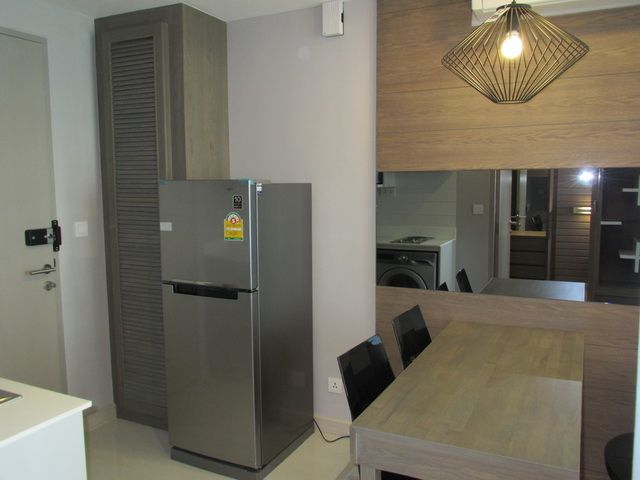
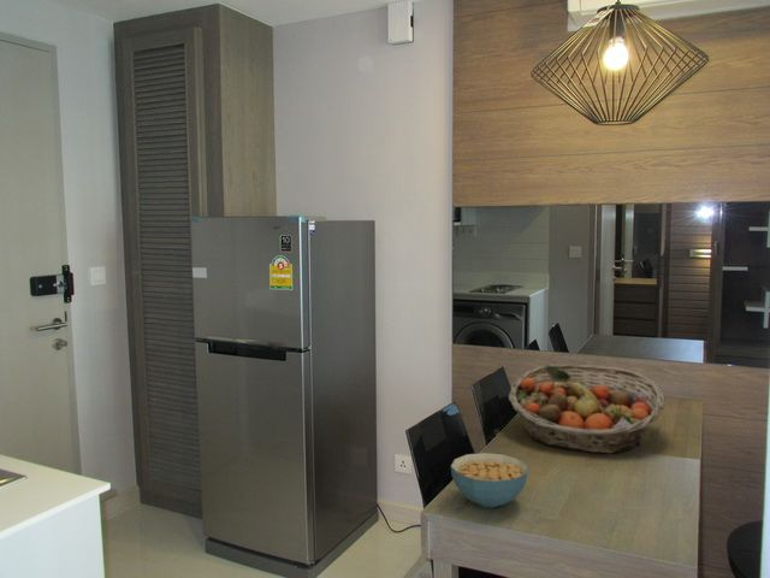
+ fruit basket [508,364,667,455]
+ cereal bowl [450,452,529,508]
